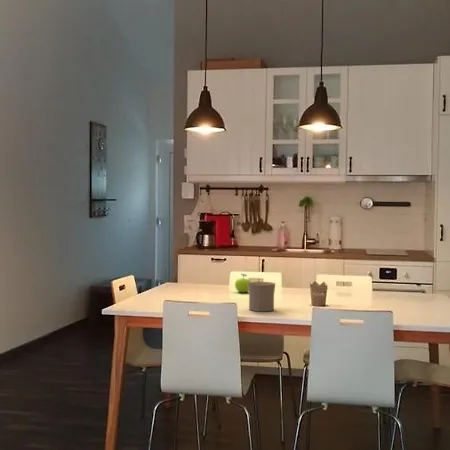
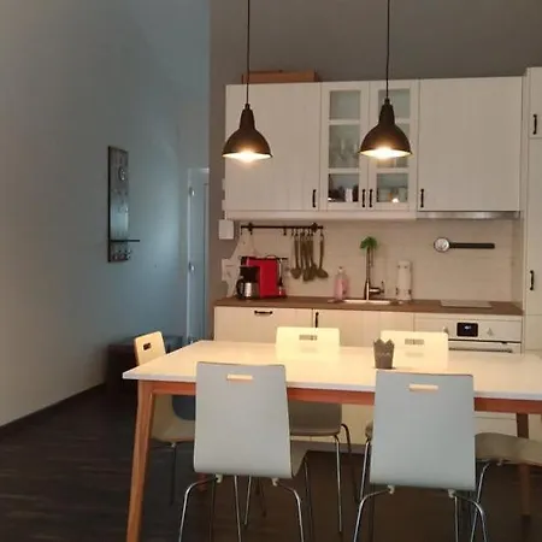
- cup [248,281,276,312]
- fruit [234,273,252,293]
